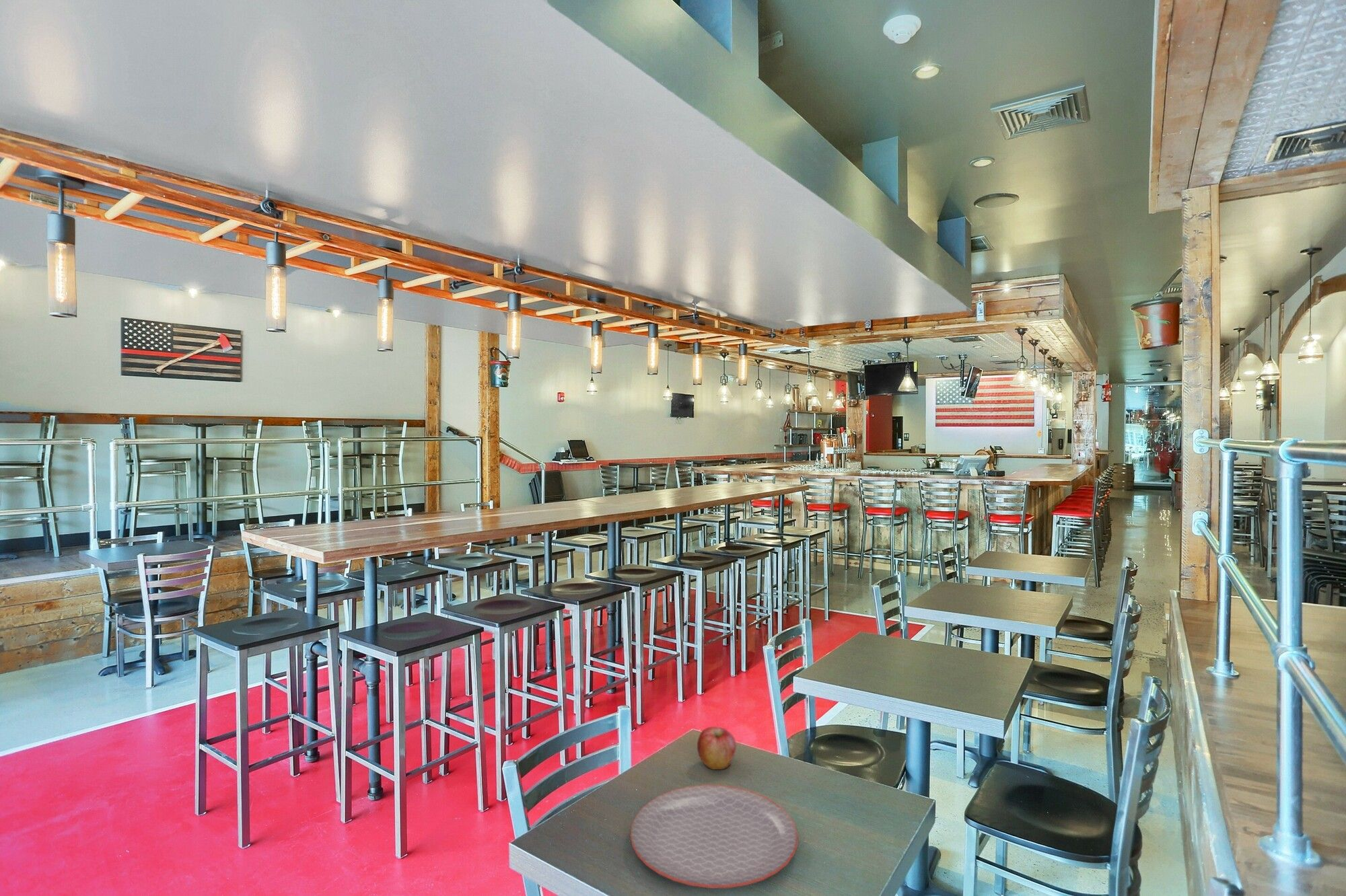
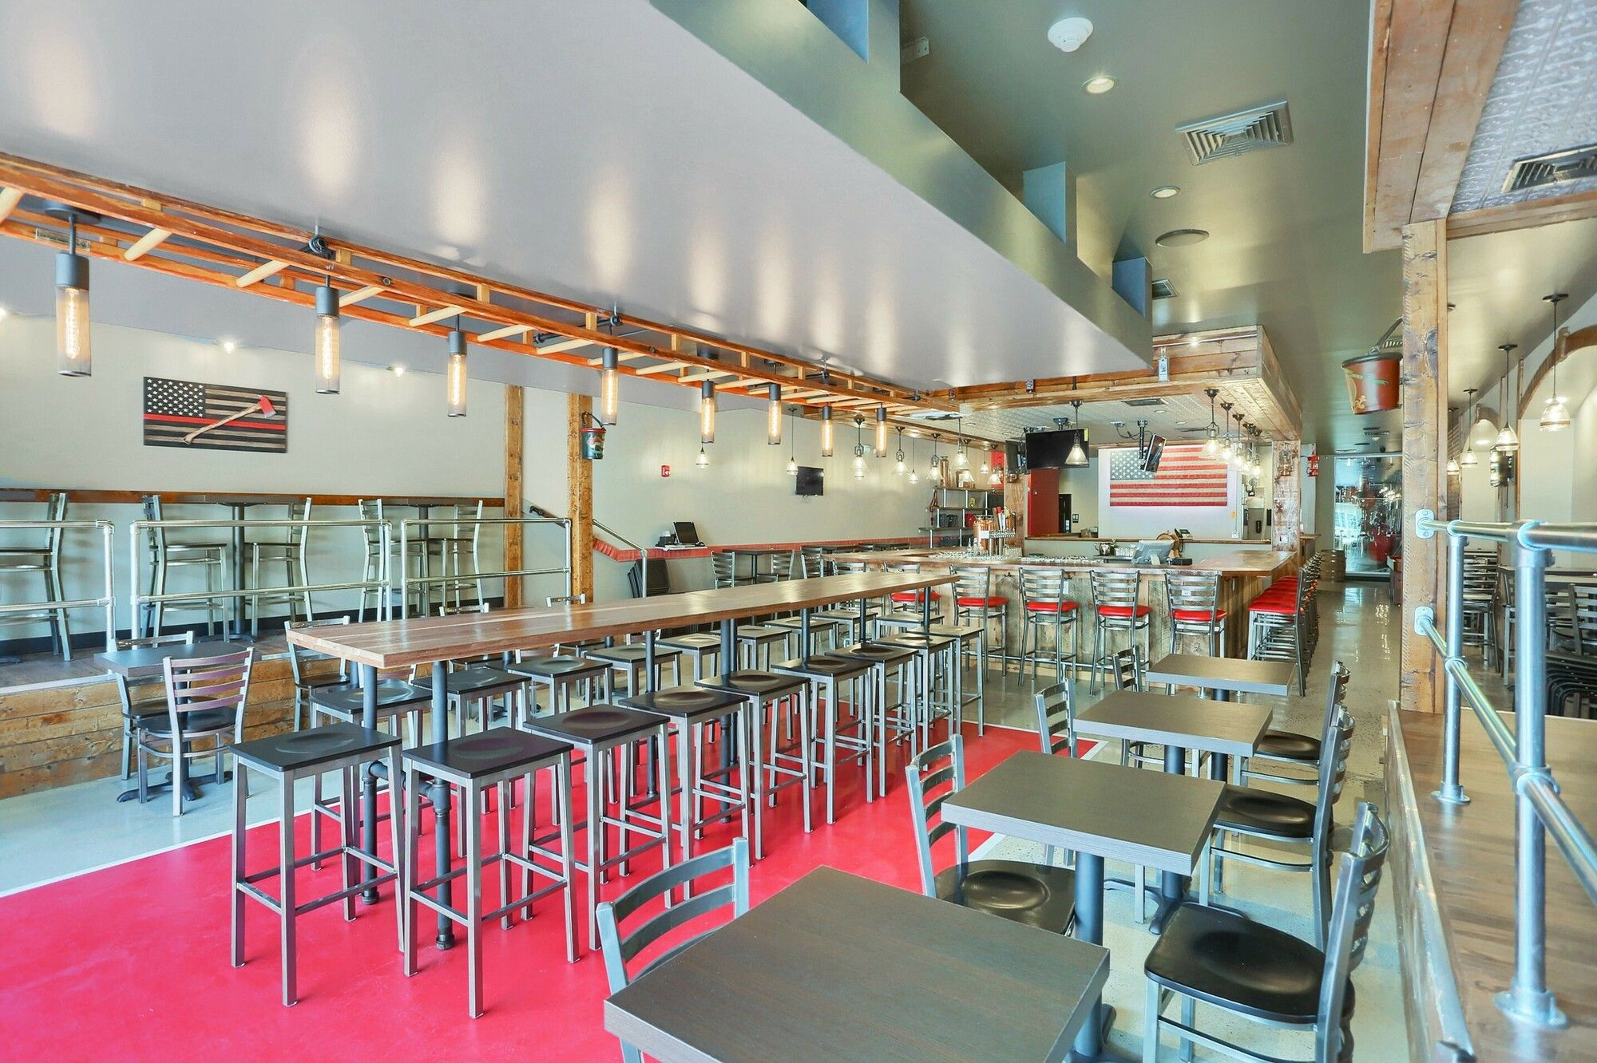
- plate [629,784,799,889]
- apple [697,726,737,770]
